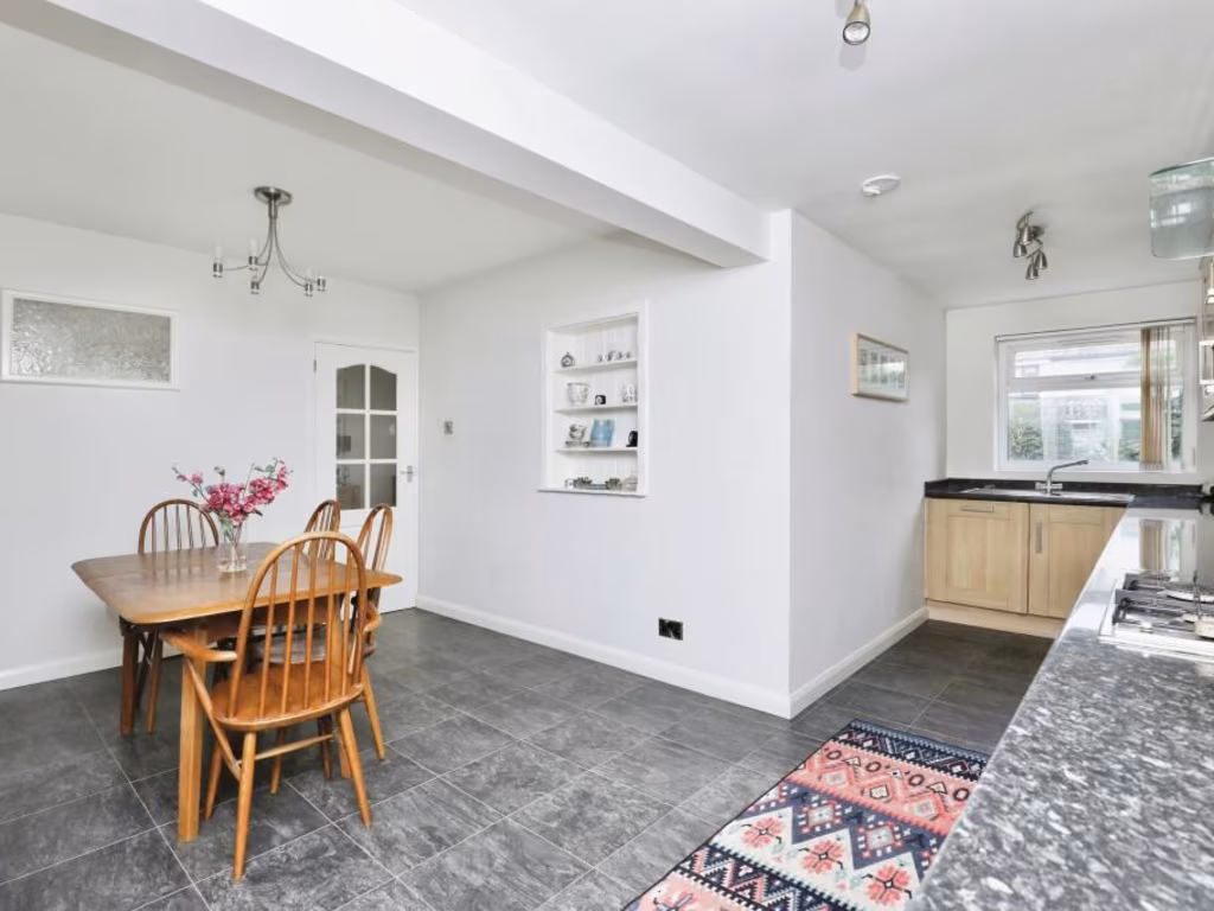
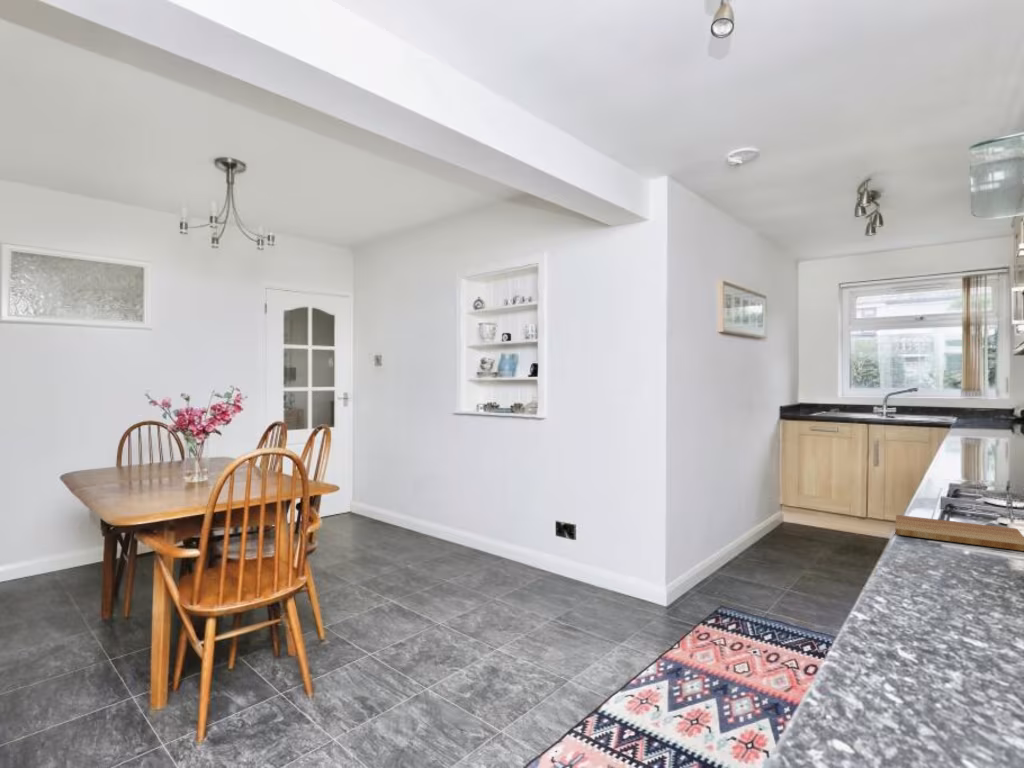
+ cutting board [894,514,1024,552]
